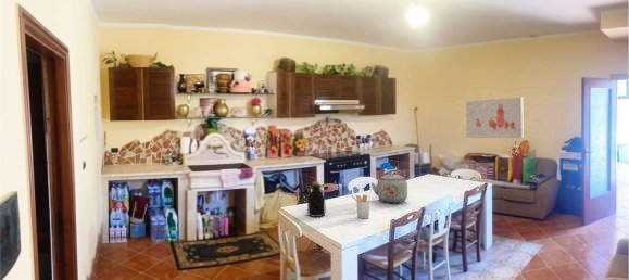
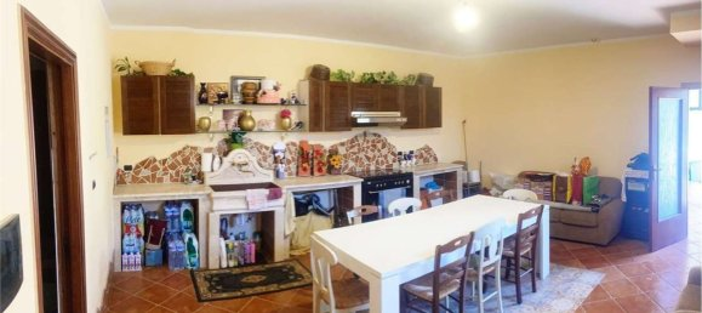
- bottle [306,181,326,218]
- kettle [370,171,408,204]
- utensil holder [350,193,370,219]
- wall art [465,97,525,139]
